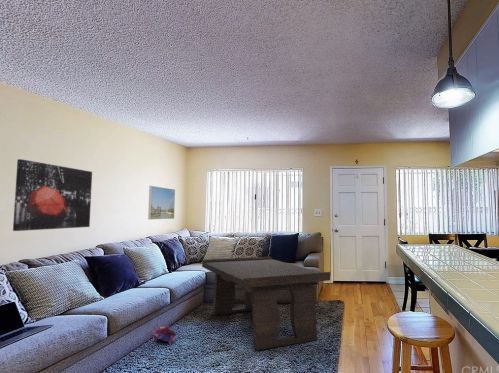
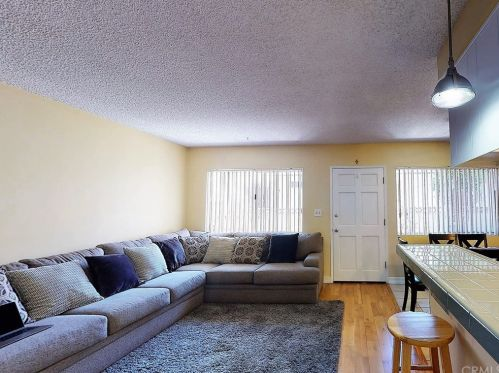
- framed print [147,185,176,221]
- plush toy [152,325,177,345]
- wall art [12,158,93,232]
- coffee table [201,256,331,351]
